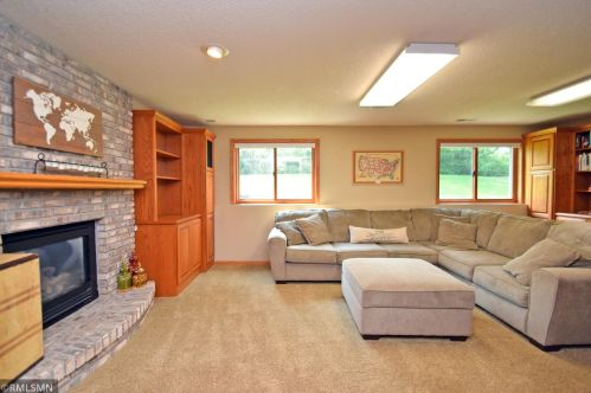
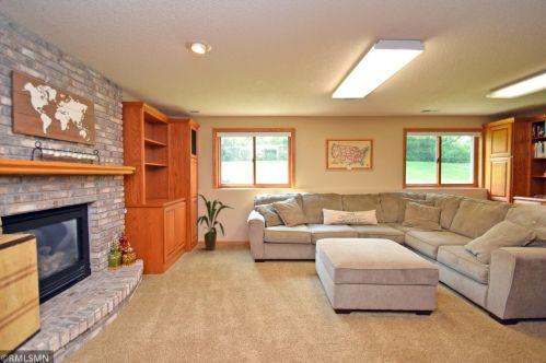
+ house plant [194,192,234,251]
